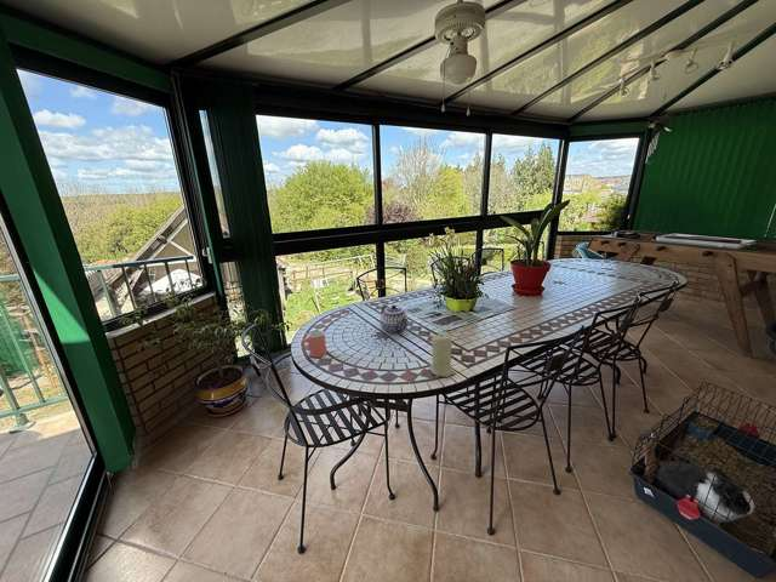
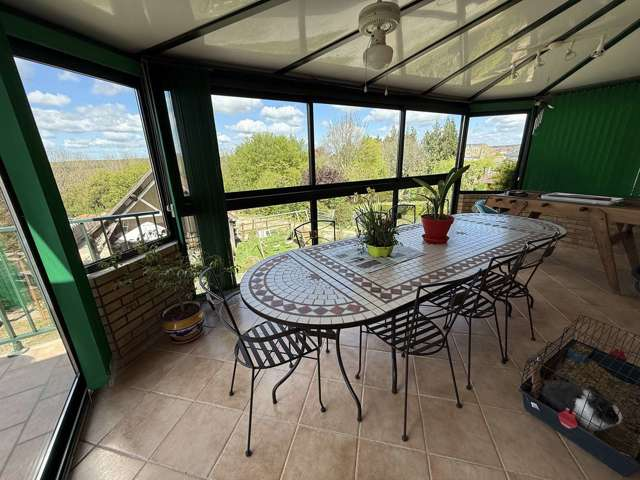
- candle [428,332,456,378]
- cup [299,330,327,359]
- teapot [380,304,410,335]
